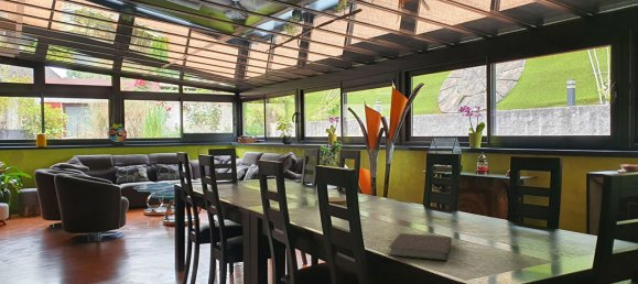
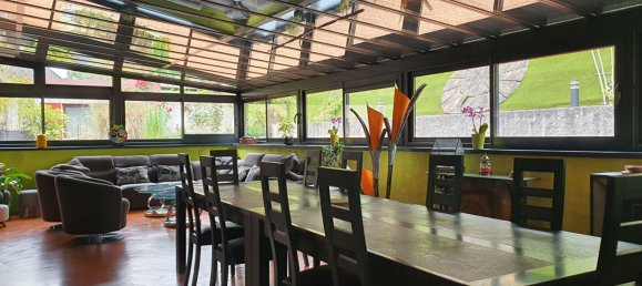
- notebook [387,232,453,262]
